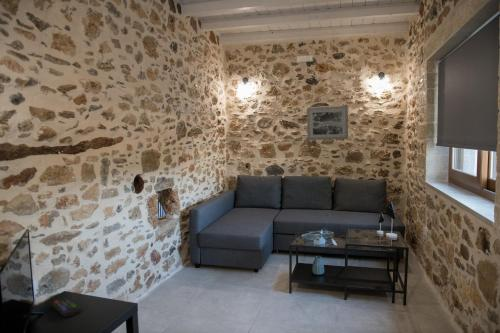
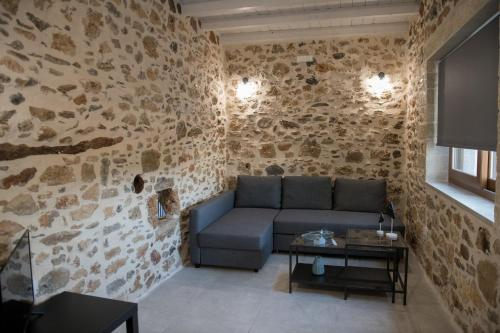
- wall art [306,105,349,141]
- remote control [51,297,82,318]
